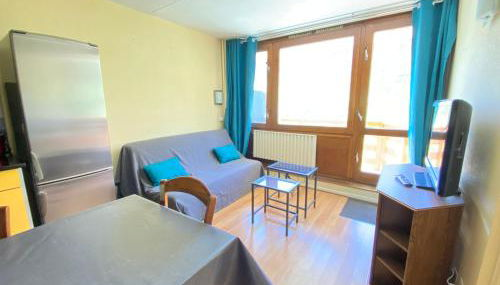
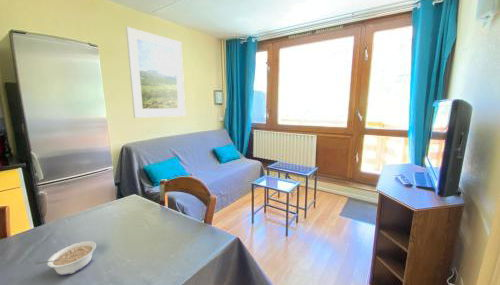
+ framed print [125,26,186,119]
+ legume [34,240,97,276]
